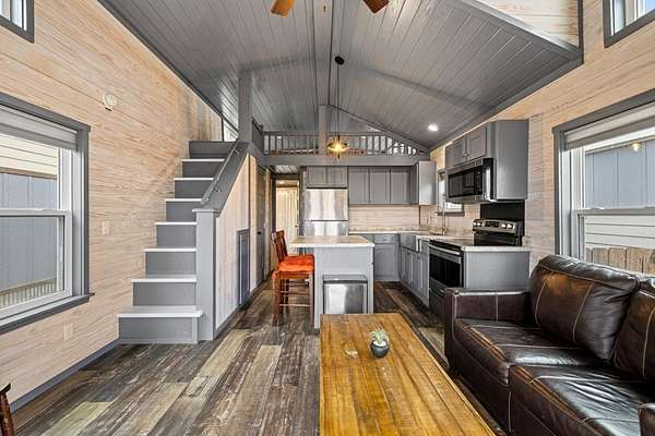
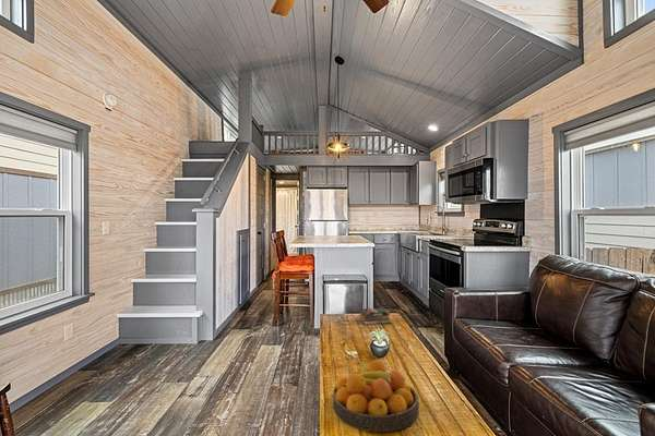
+ book [358,306,393,326]
+ fruit bowl [332,359,420,433]
